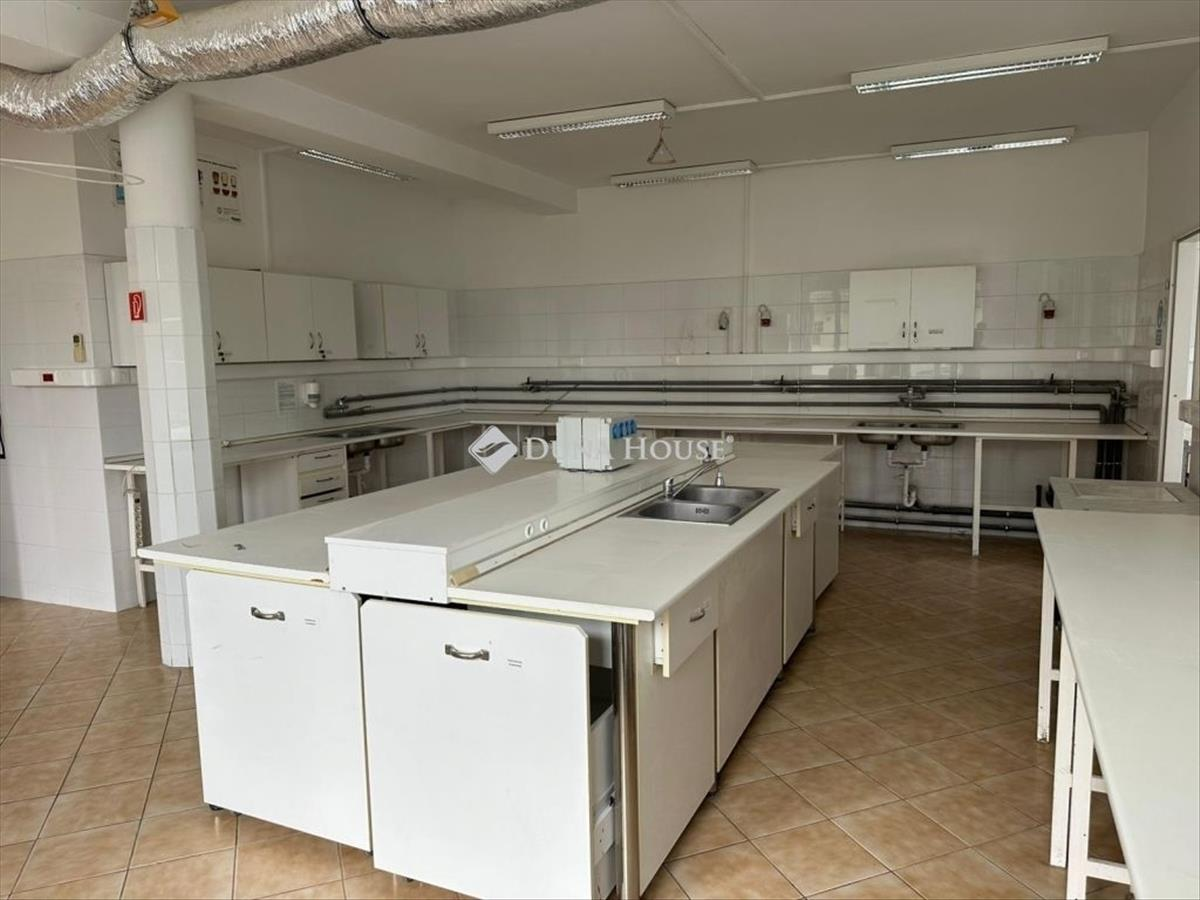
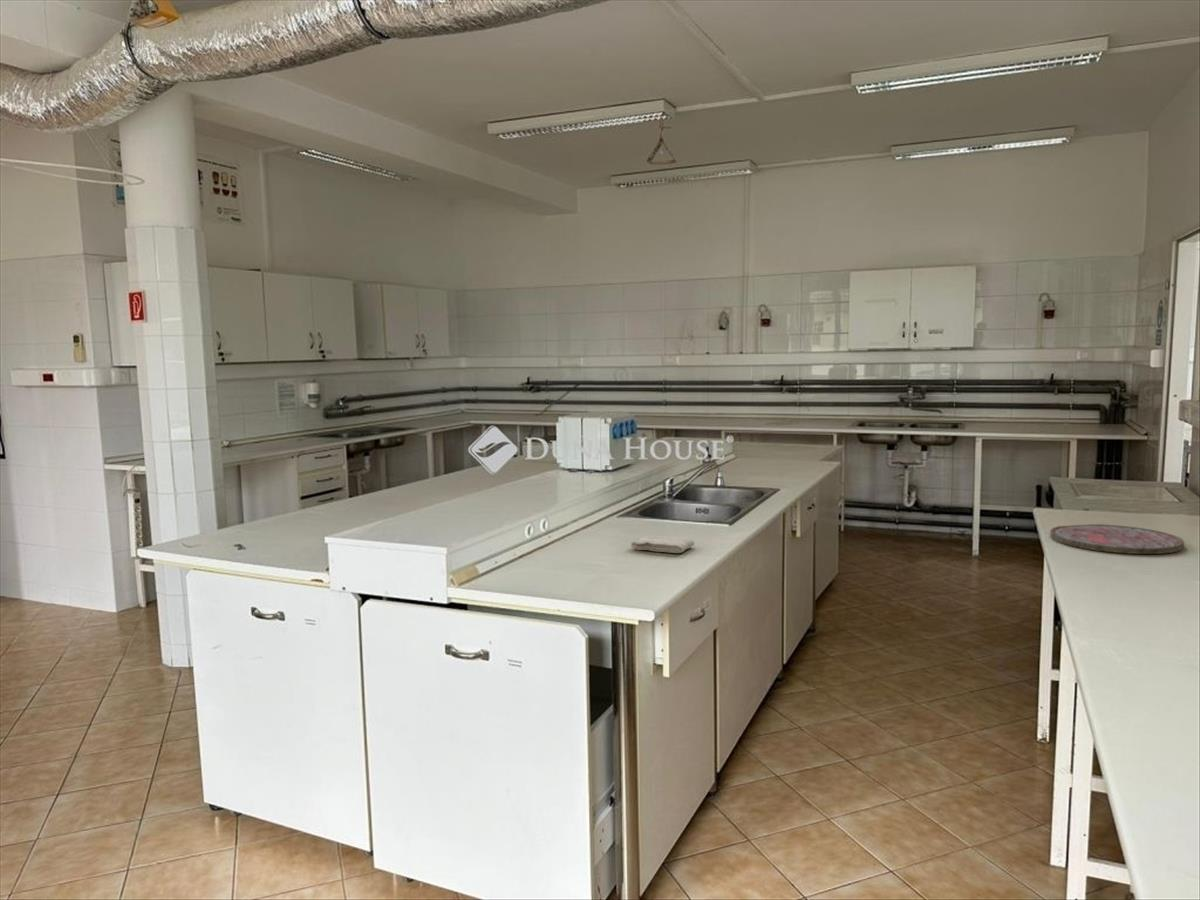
+ cutting board [1049,523,1185,555]
+ washcloth [630,534,695,554]
